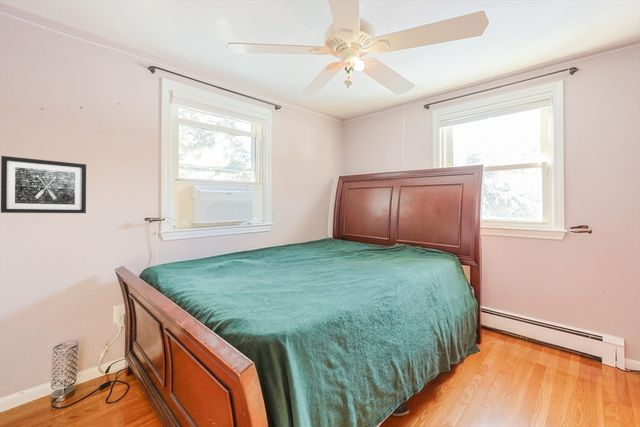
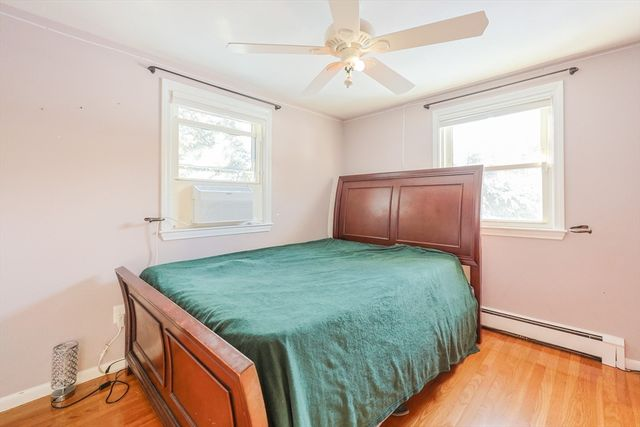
- wall art [0,155,87,214]
